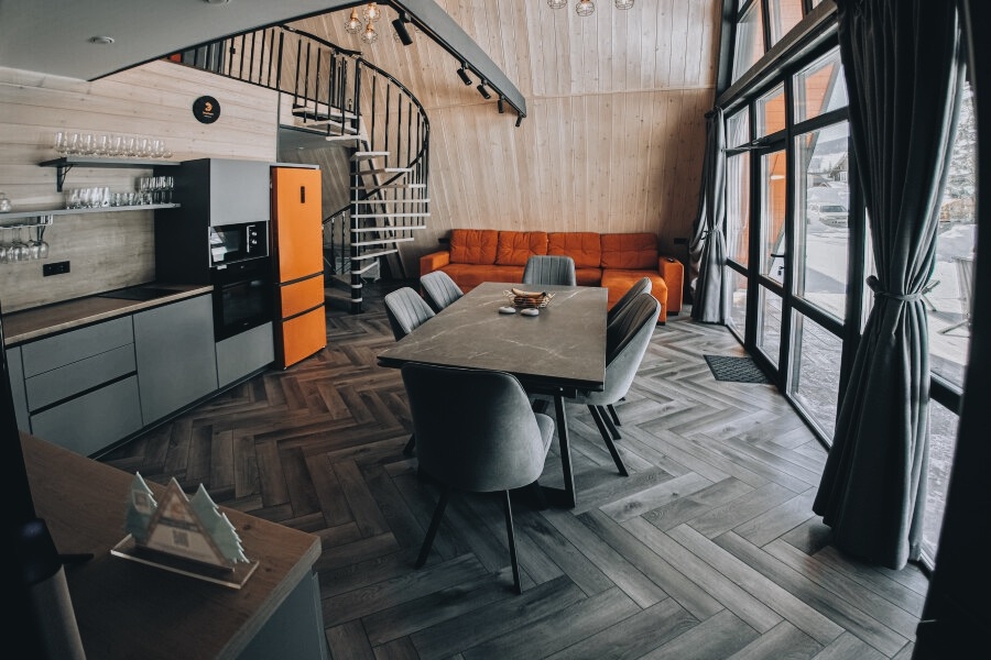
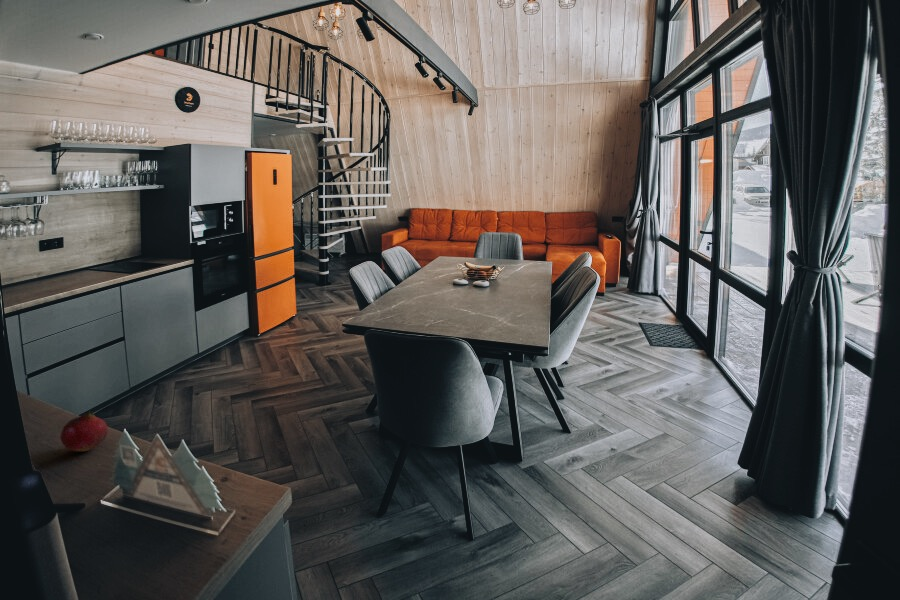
+ fruit [59,410,109,452]
